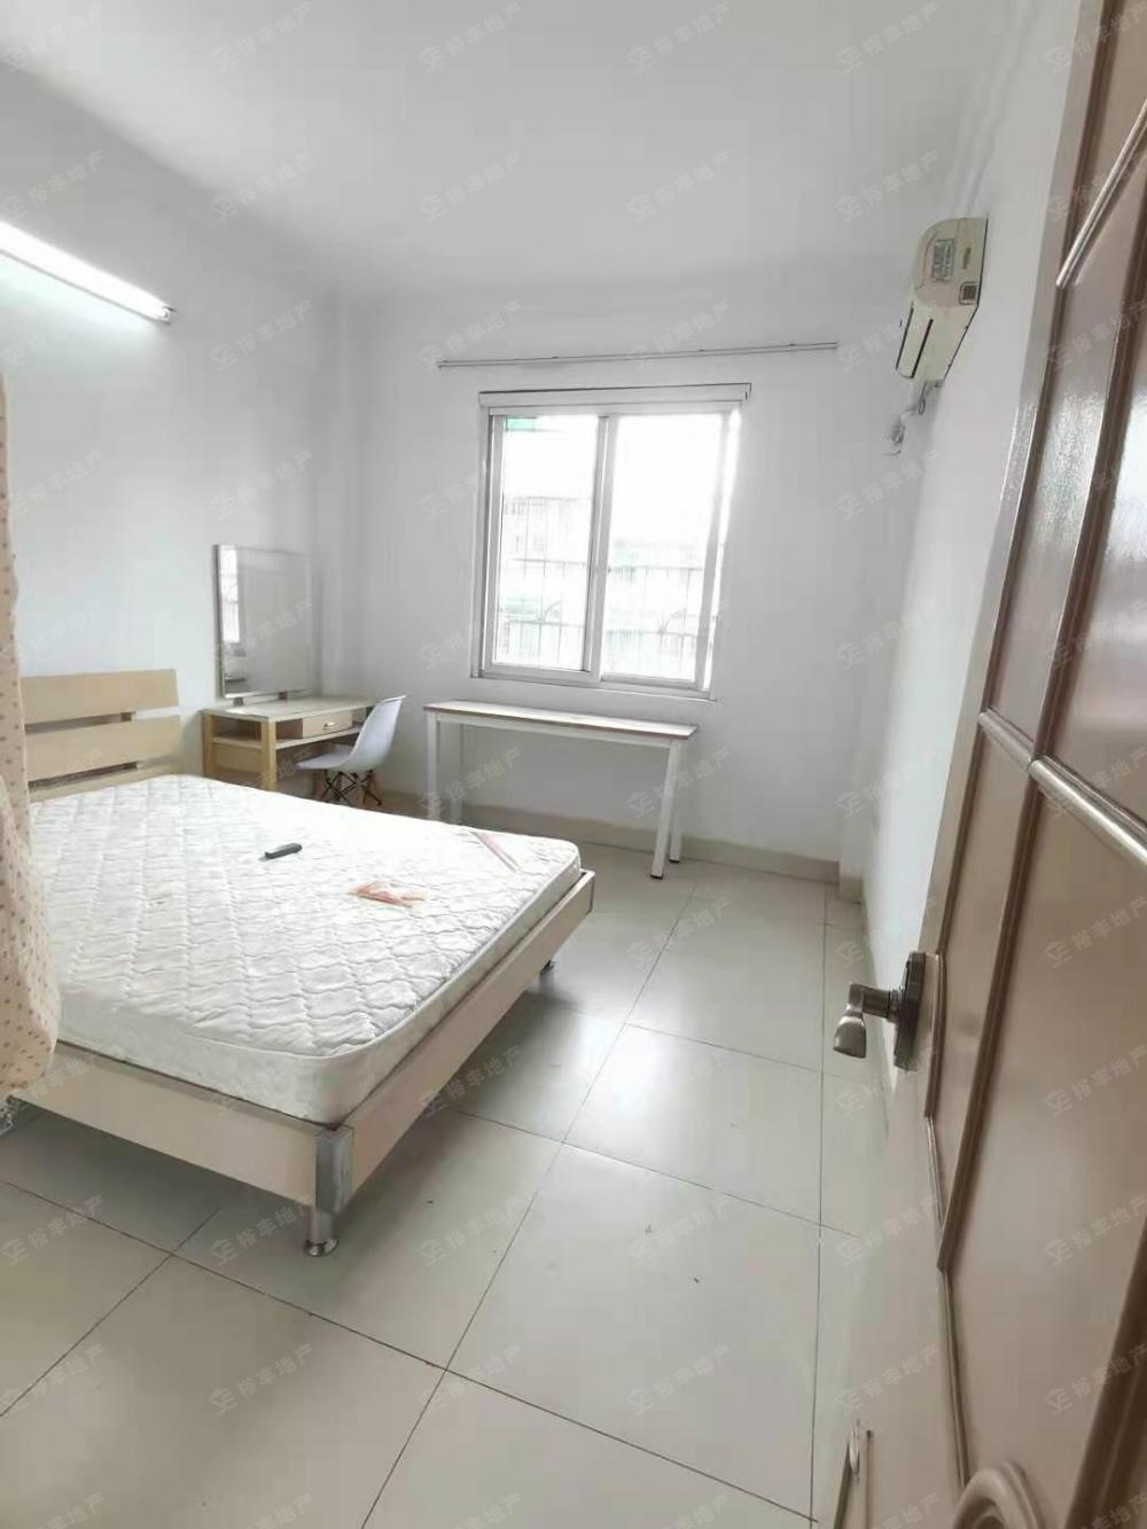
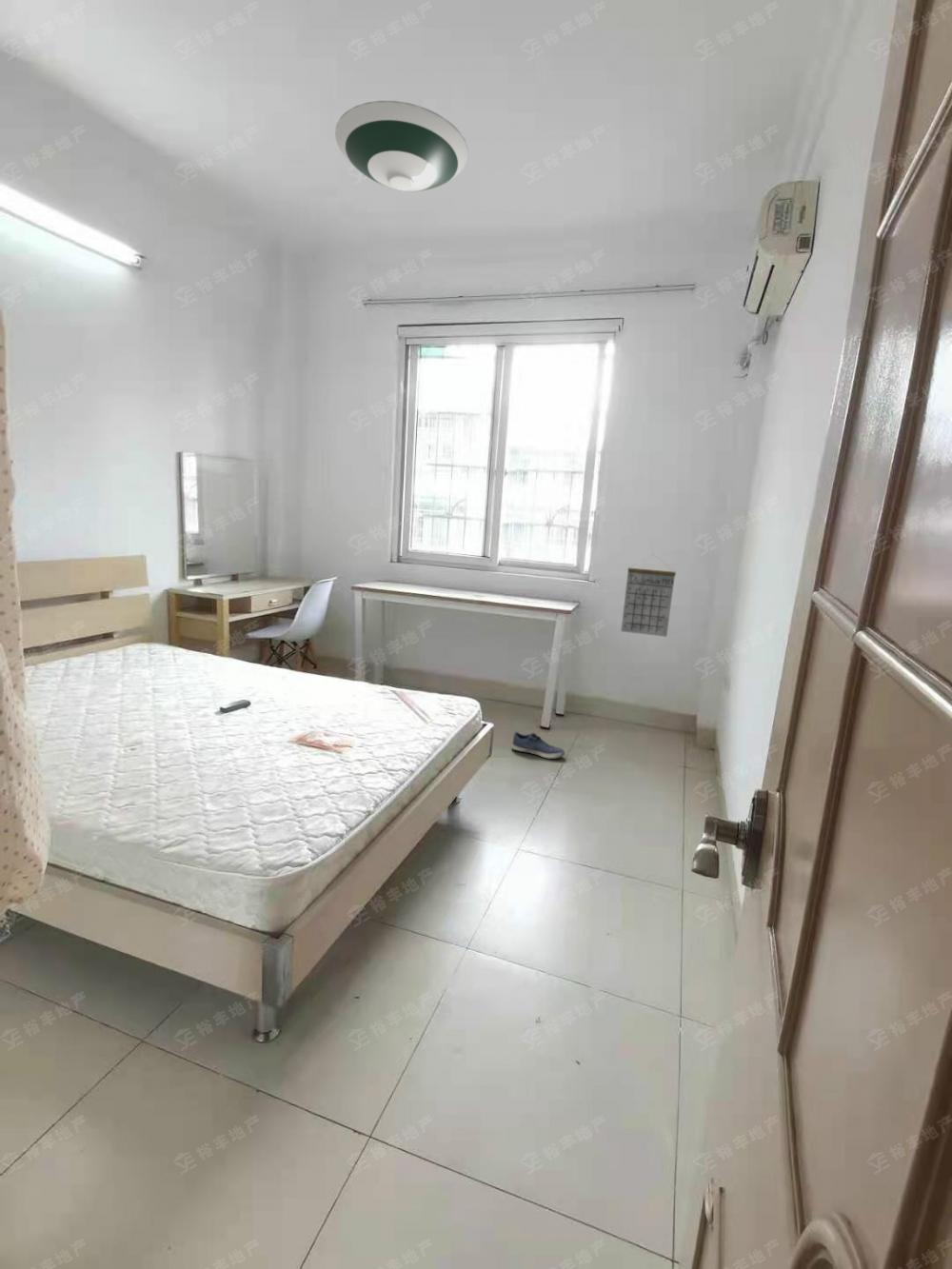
+ shoe [510,731,565,760]
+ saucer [334,100,469,192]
+ calendar [620,554,677,638]
